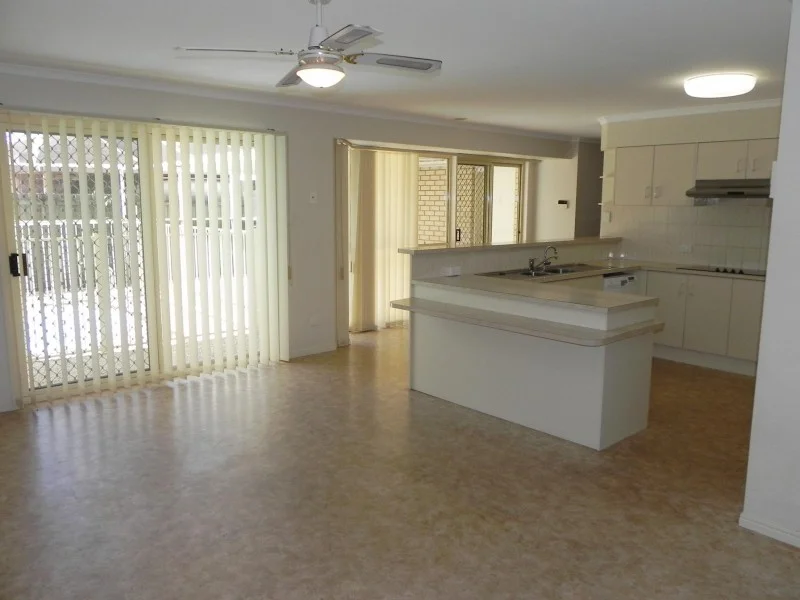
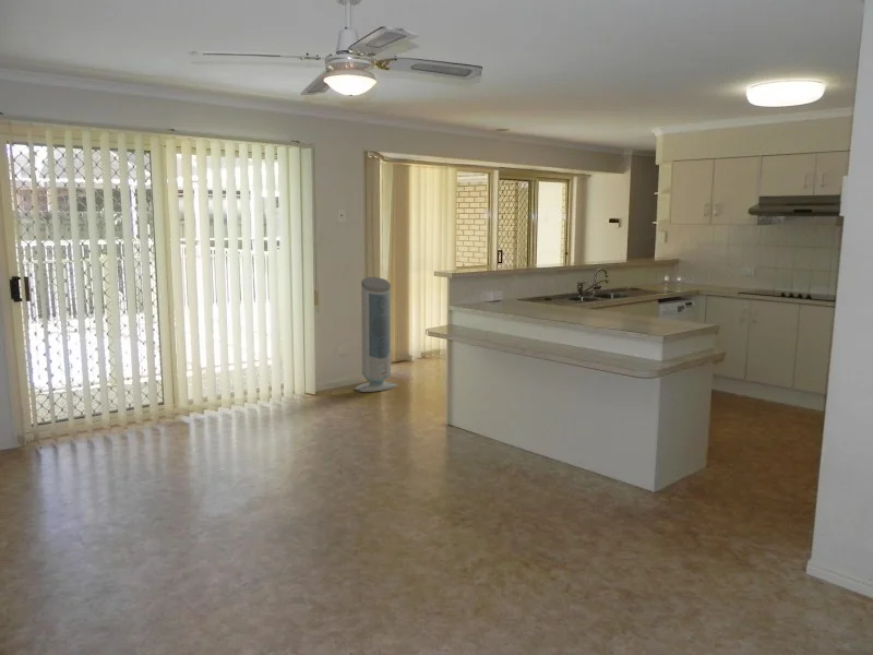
+ air purifier [354,276,398,393]
